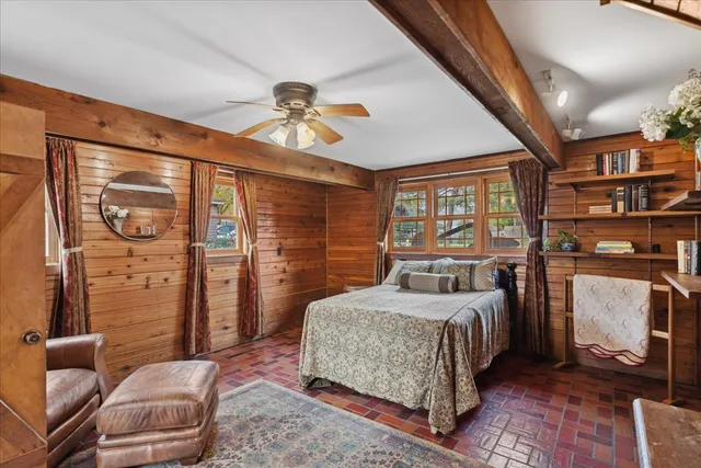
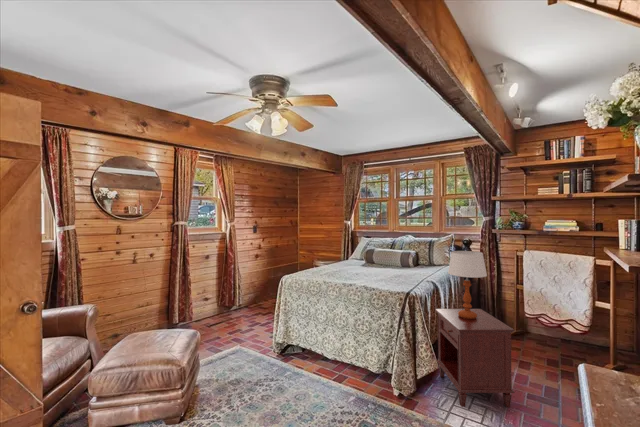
+ table lamp [447,250,488,319]
+ nightstand [434,308,516,408]
